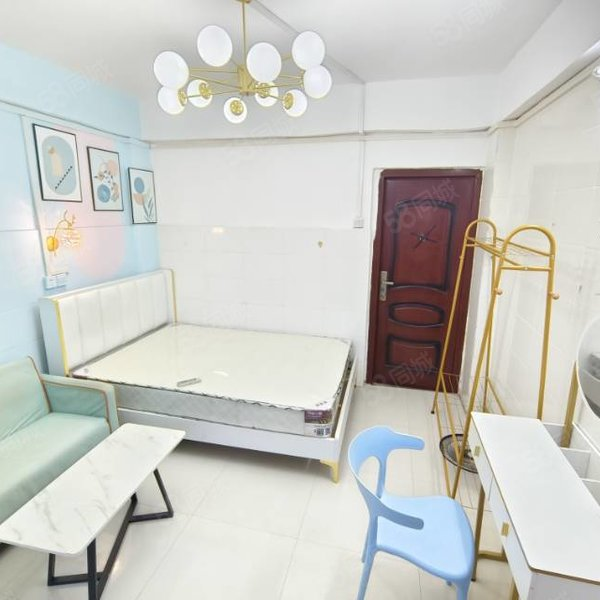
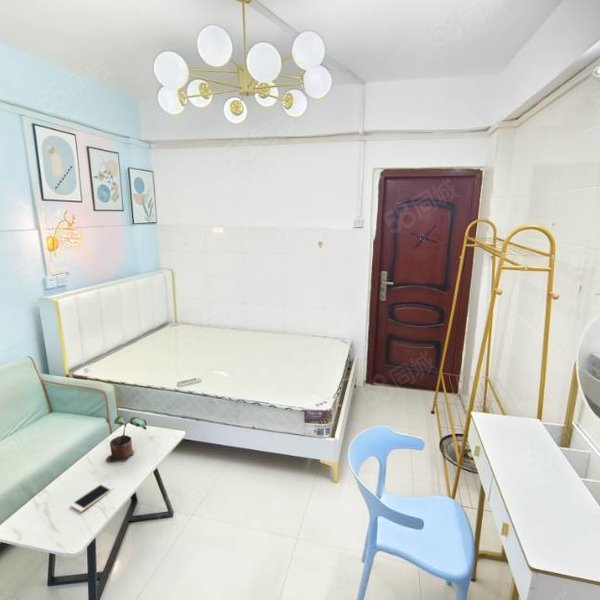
+ cell phone [69,481,116,513]
+ potted plant [105,415,148,463]
